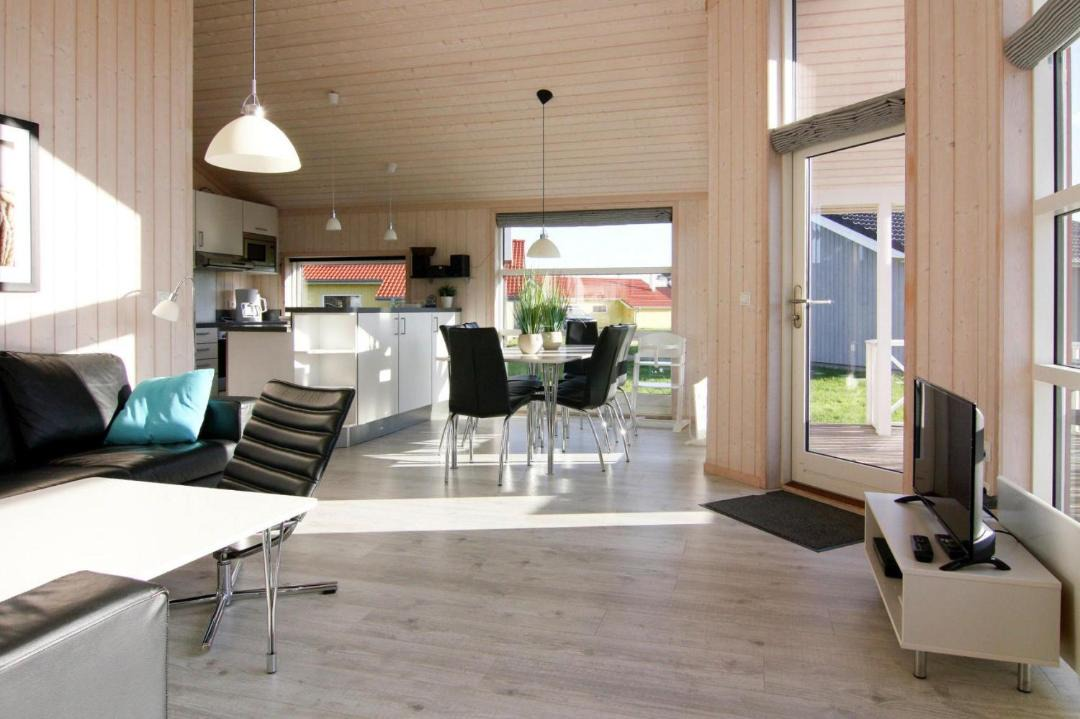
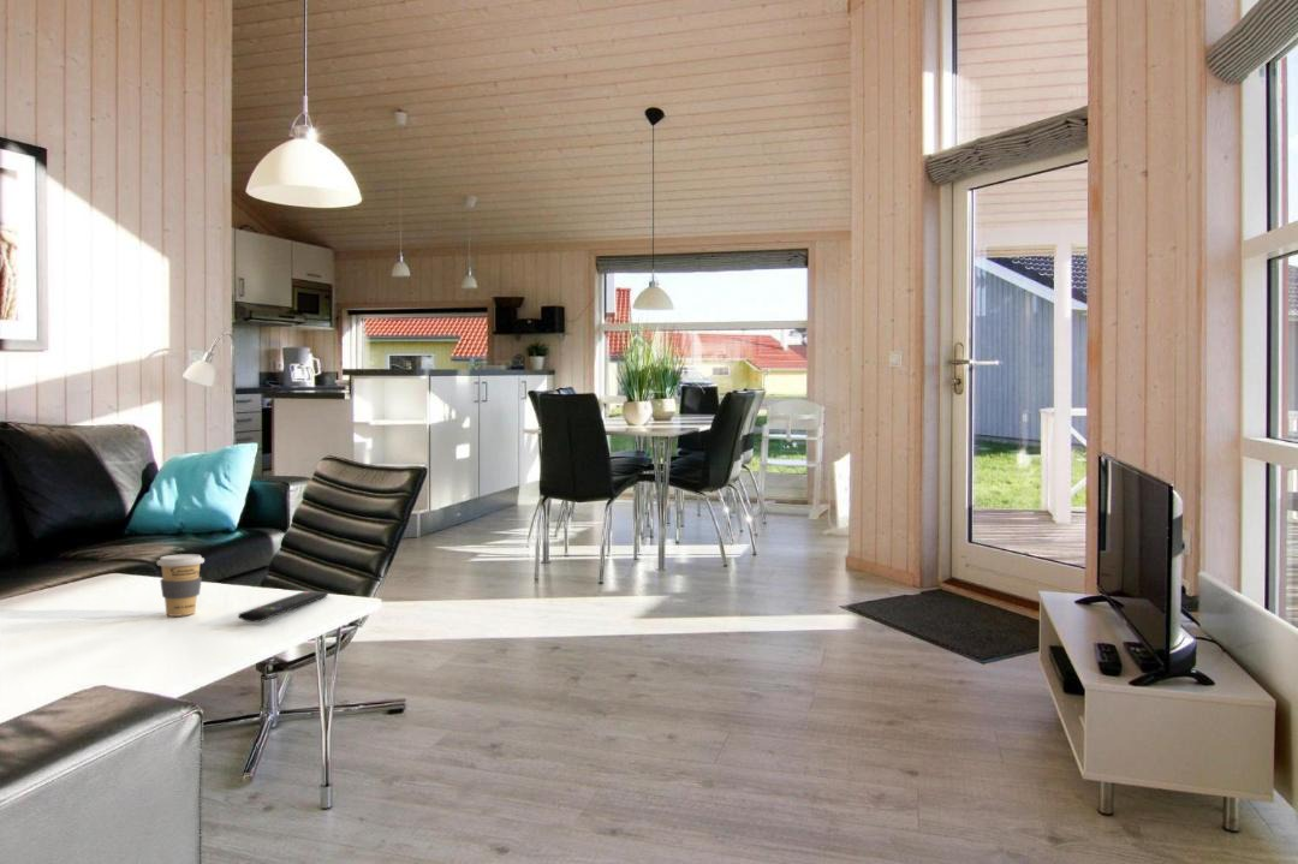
+ remote control [238,590,329,622]
+ coffee cup [156,553,206,618]
